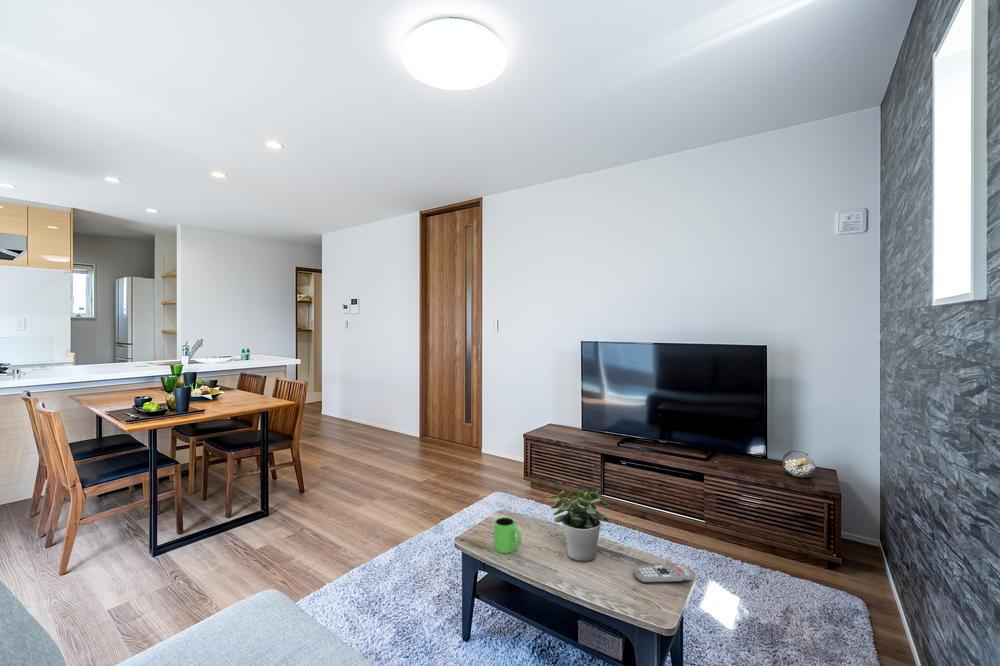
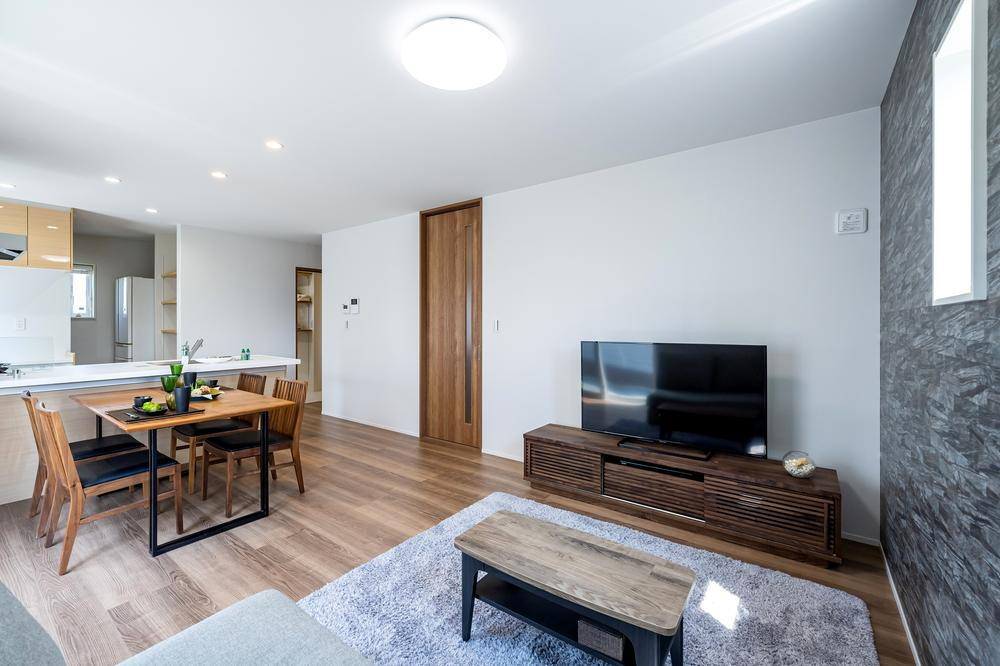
- potted plant [547,485,610,562]
- remote control [633,563,694,584]
- mug [493,516,523,554]
